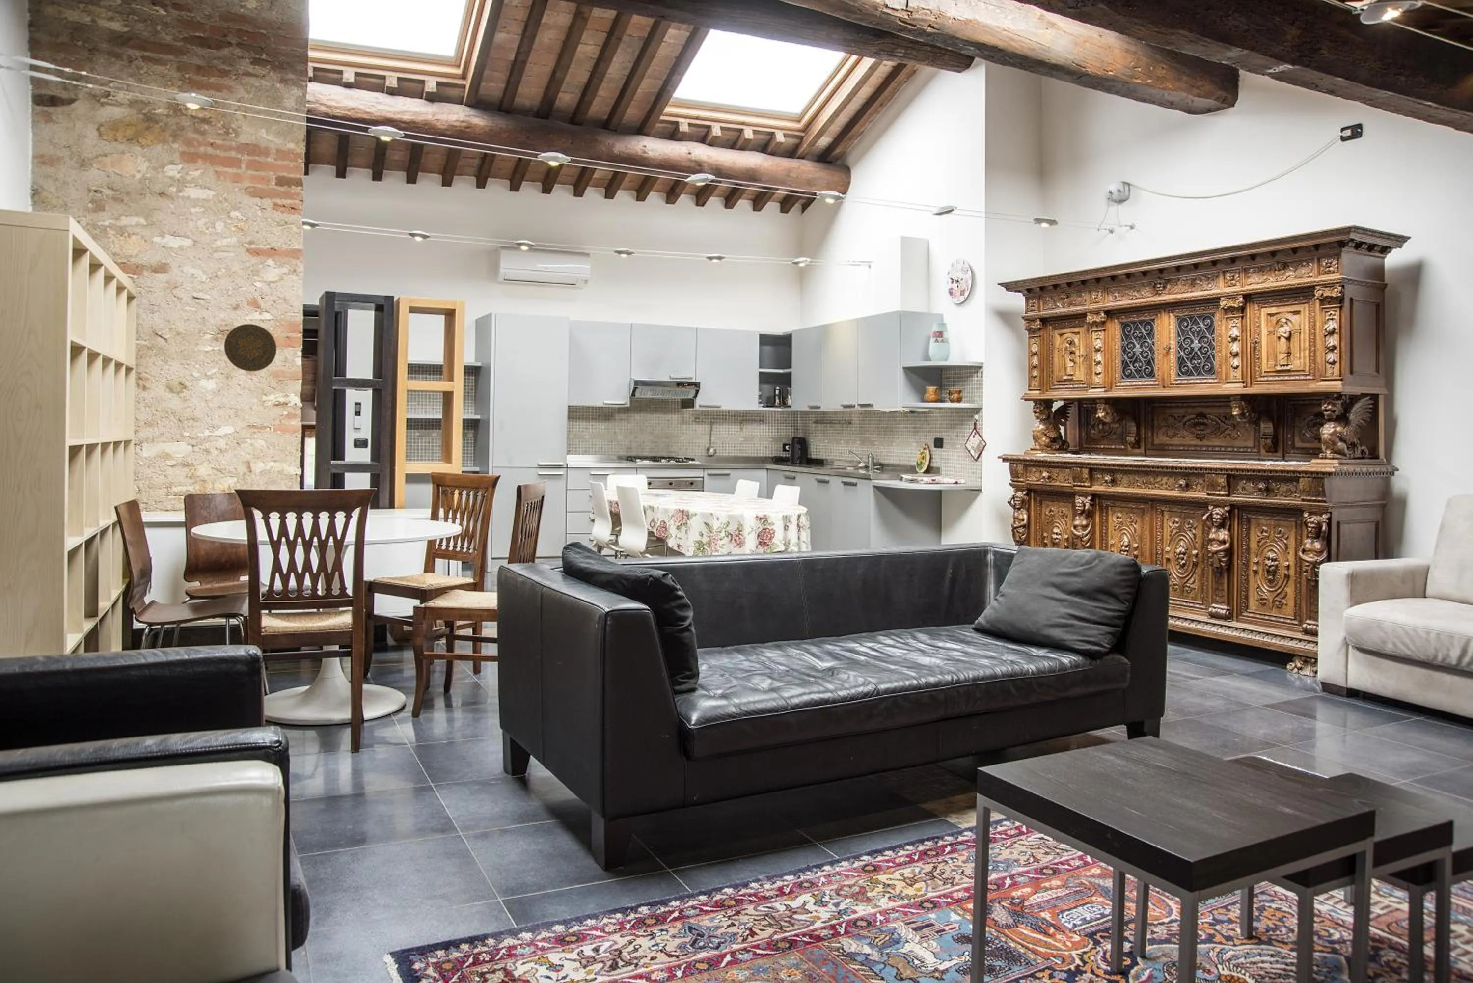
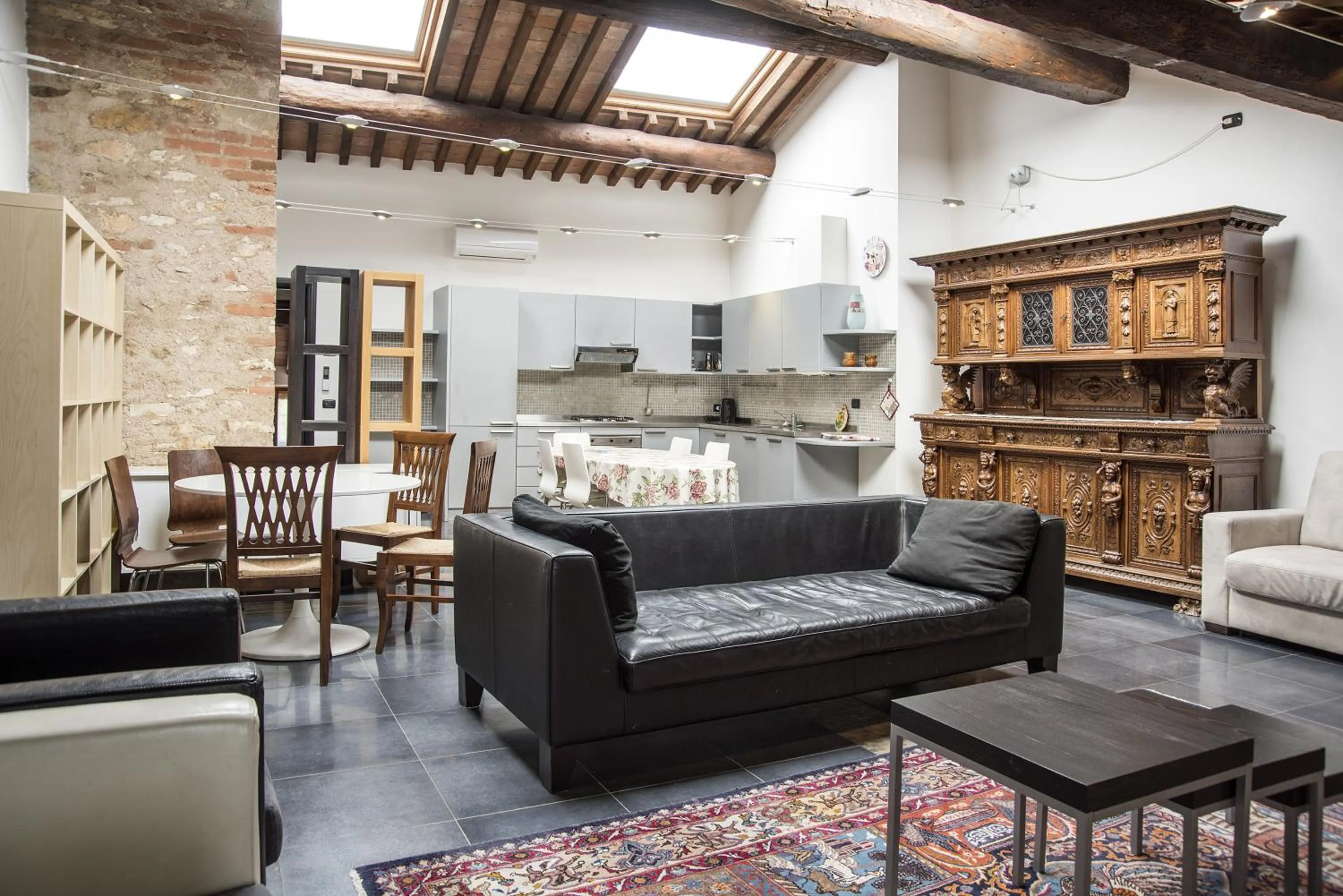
- decorative plate [224,324,276,372]
